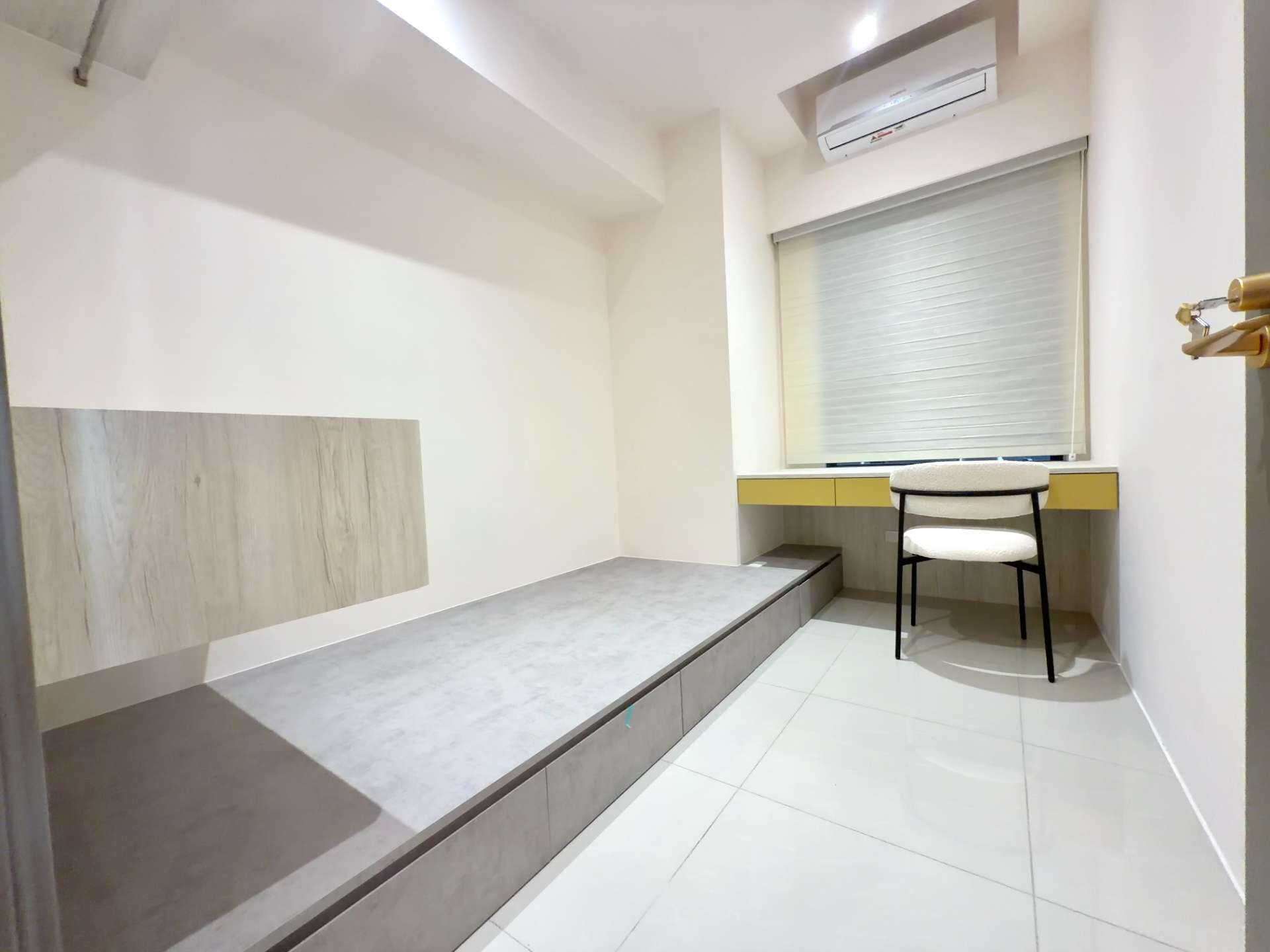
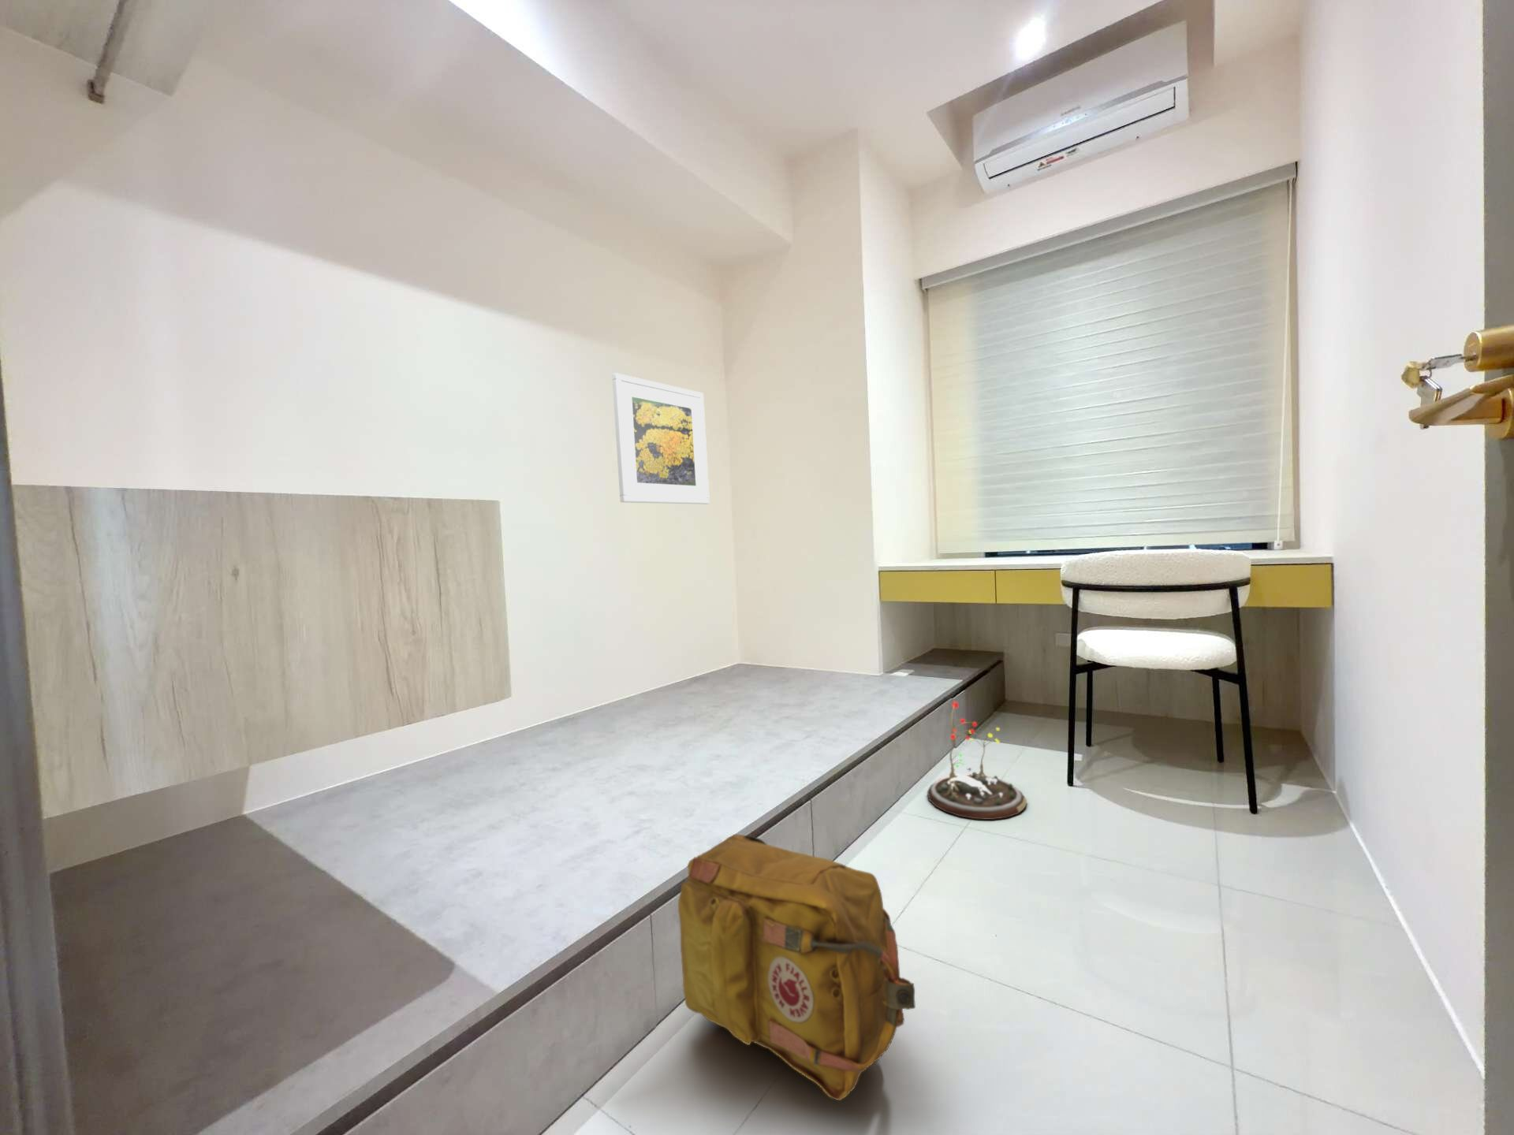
+ decorative plant [926,701,1028,820]
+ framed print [612,372,711,504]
+ backpack [677,833,917,1102]
